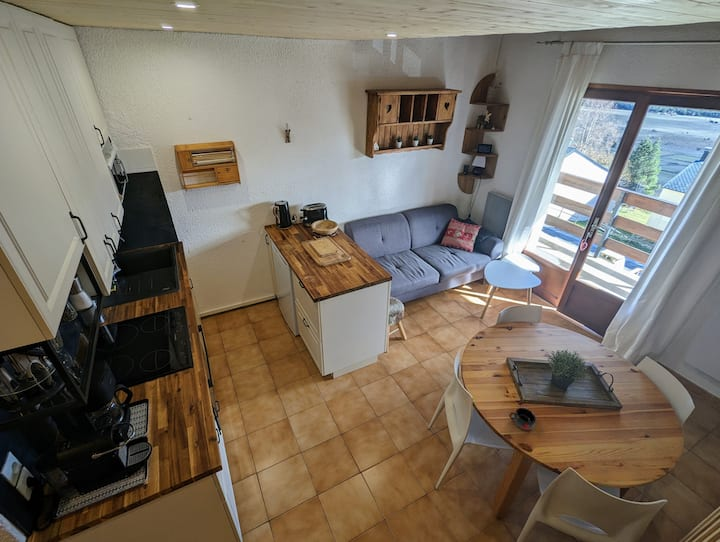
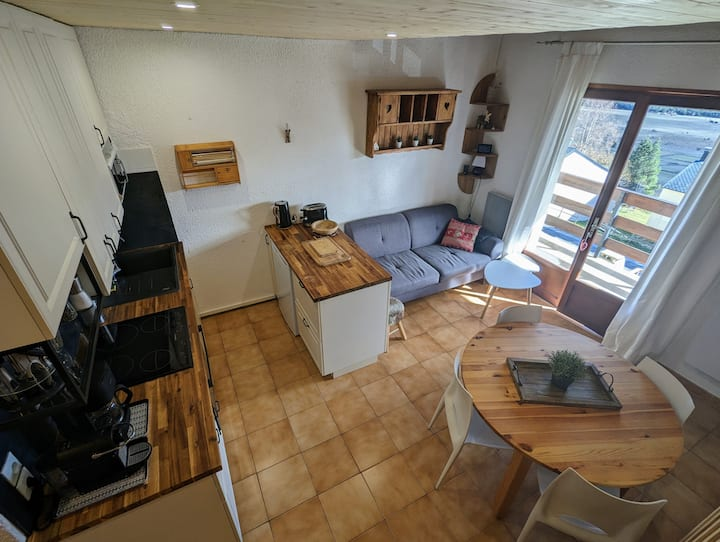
- mug [508,406,537,431]
